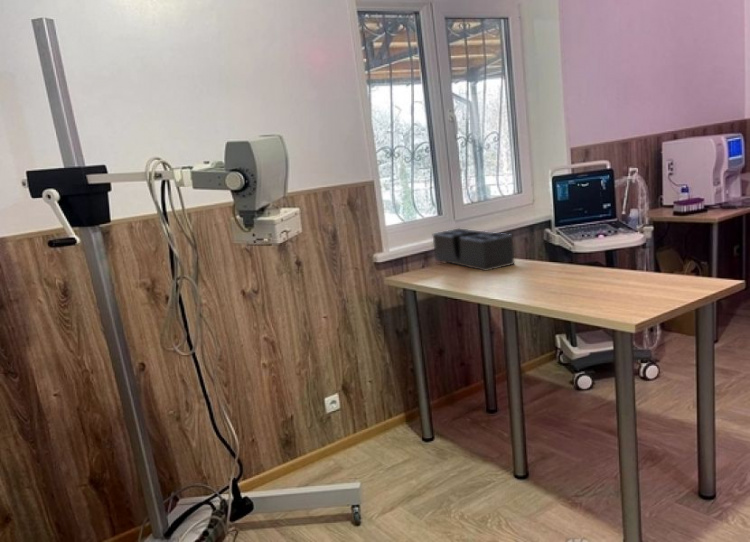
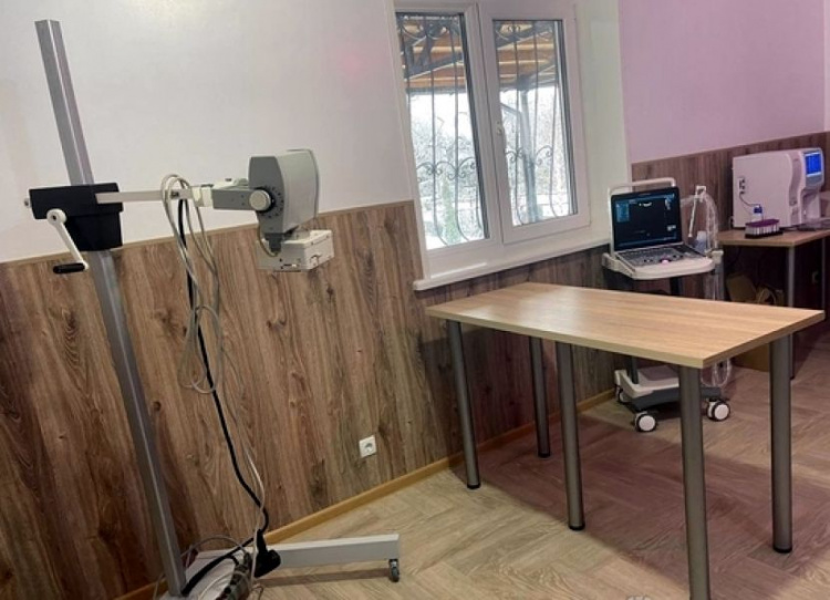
- desk organizer [432,227,516,272]
